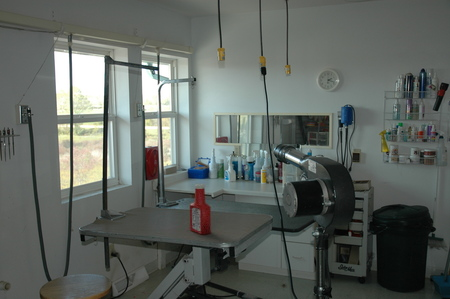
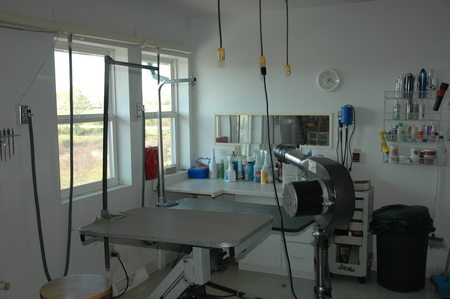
- soap bottle [189,183,212,235]
